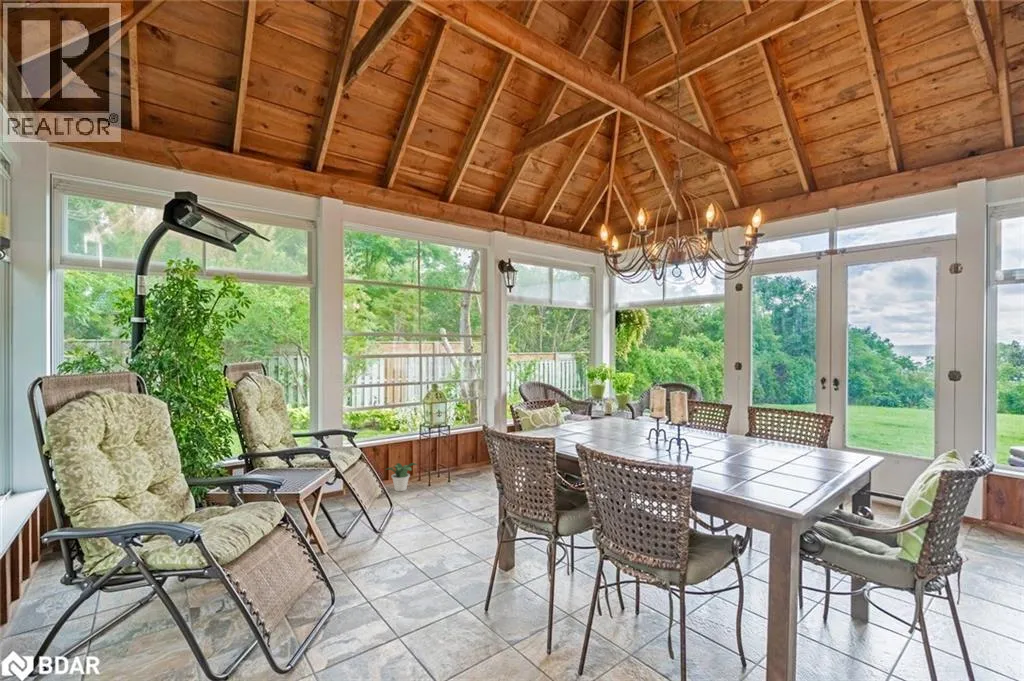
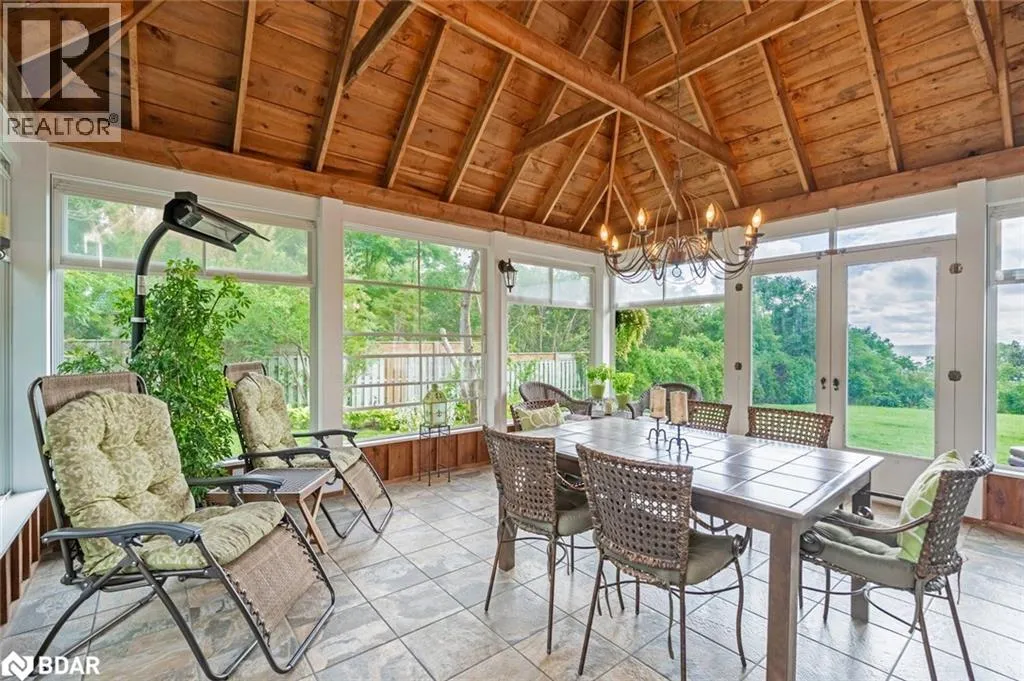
- potted plant [384,462,419,492]
